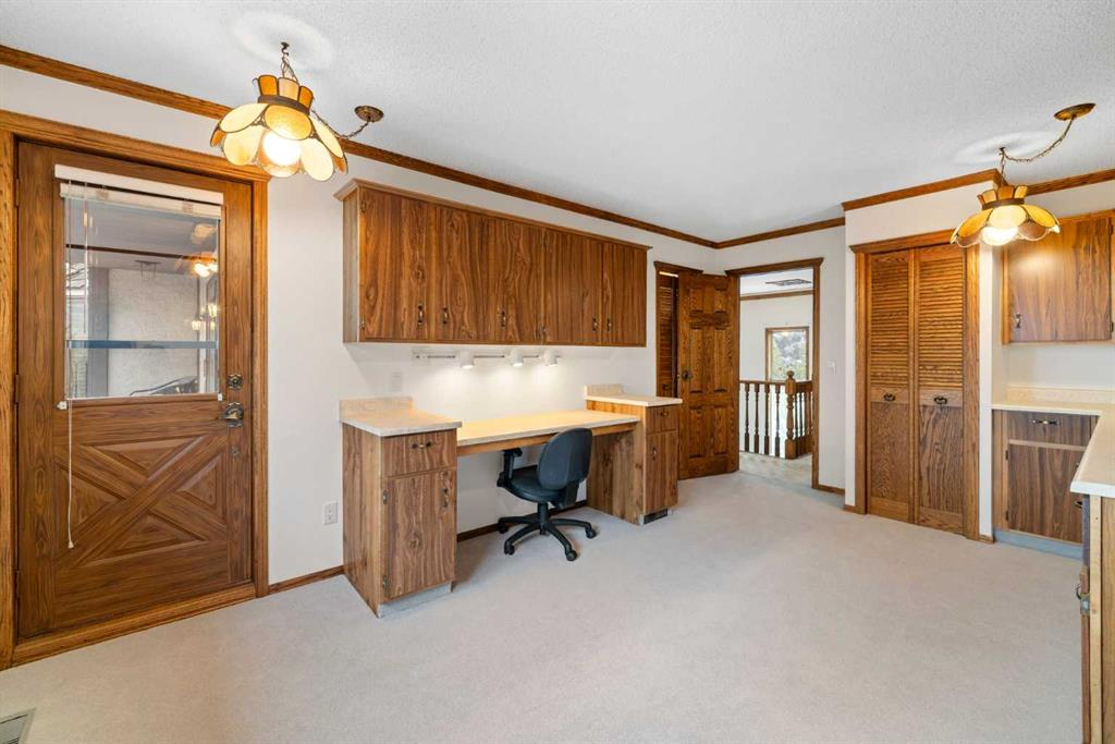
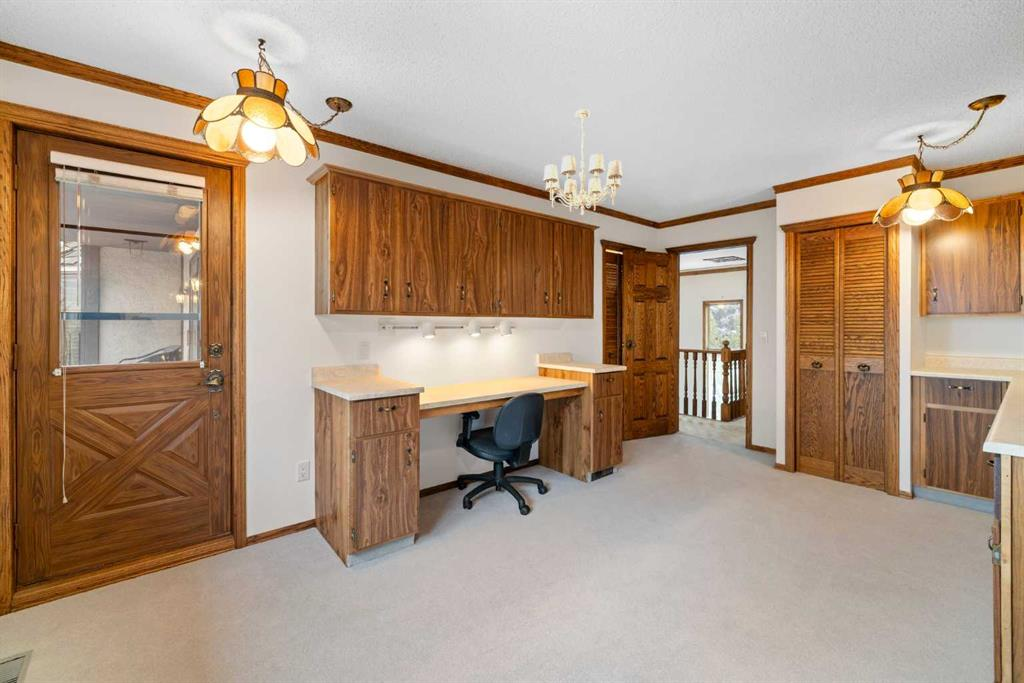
+ chandelier [543,108,624,216]
